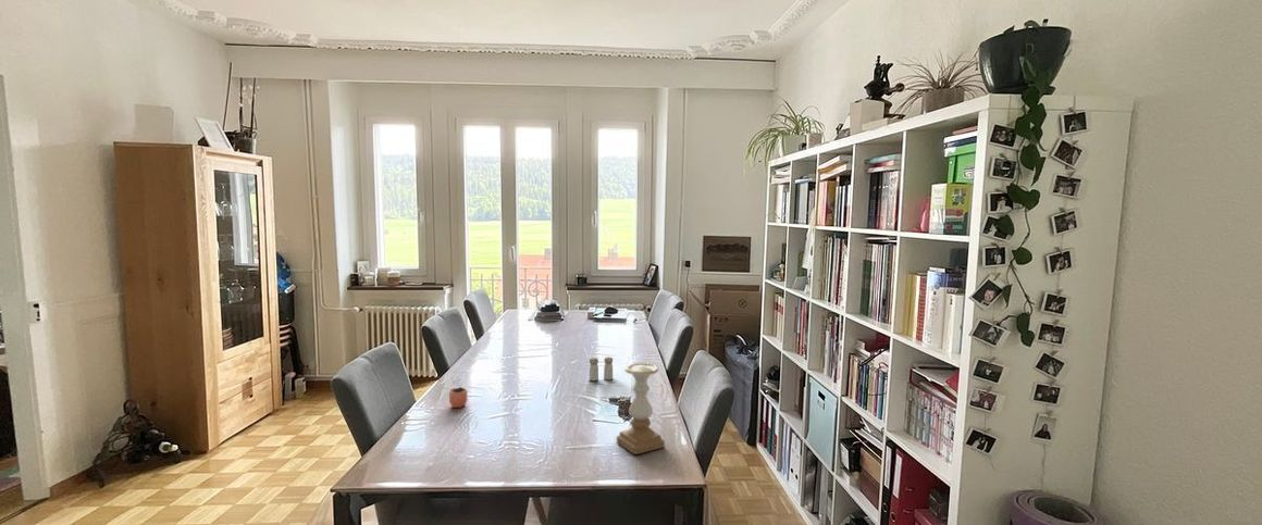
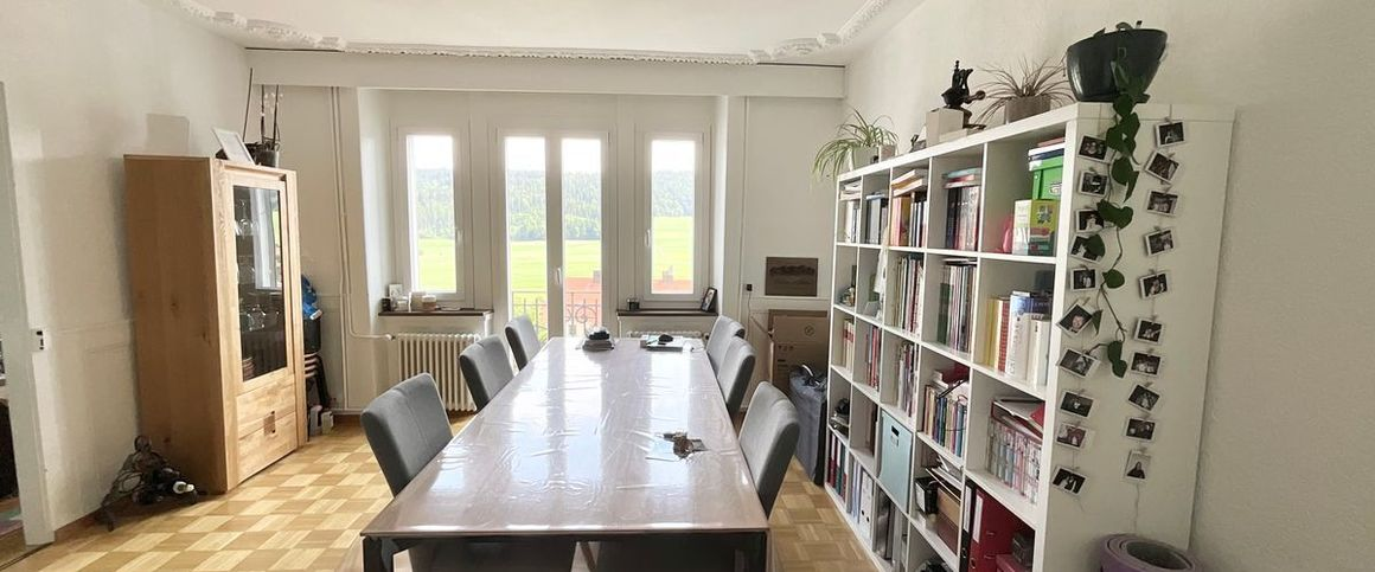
- candle holder [616,362,666,455]
- salt and pepper shaker [589,355,614,382]
- cocoa [448,374,468,409]
